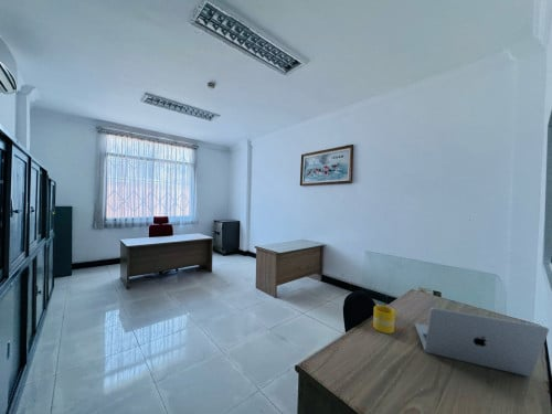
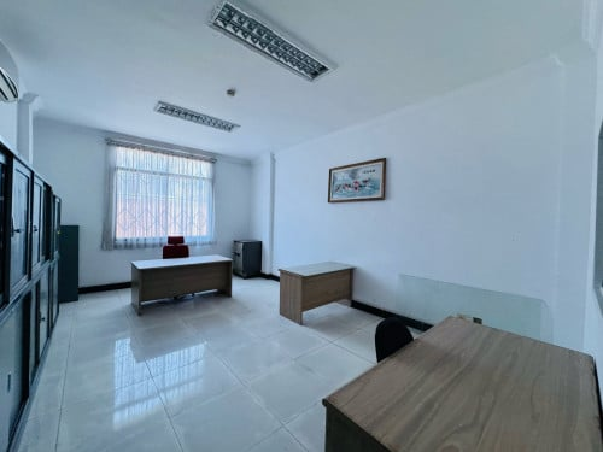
- laptop [414,307,550,378]
- mug [372,304,396,335]
